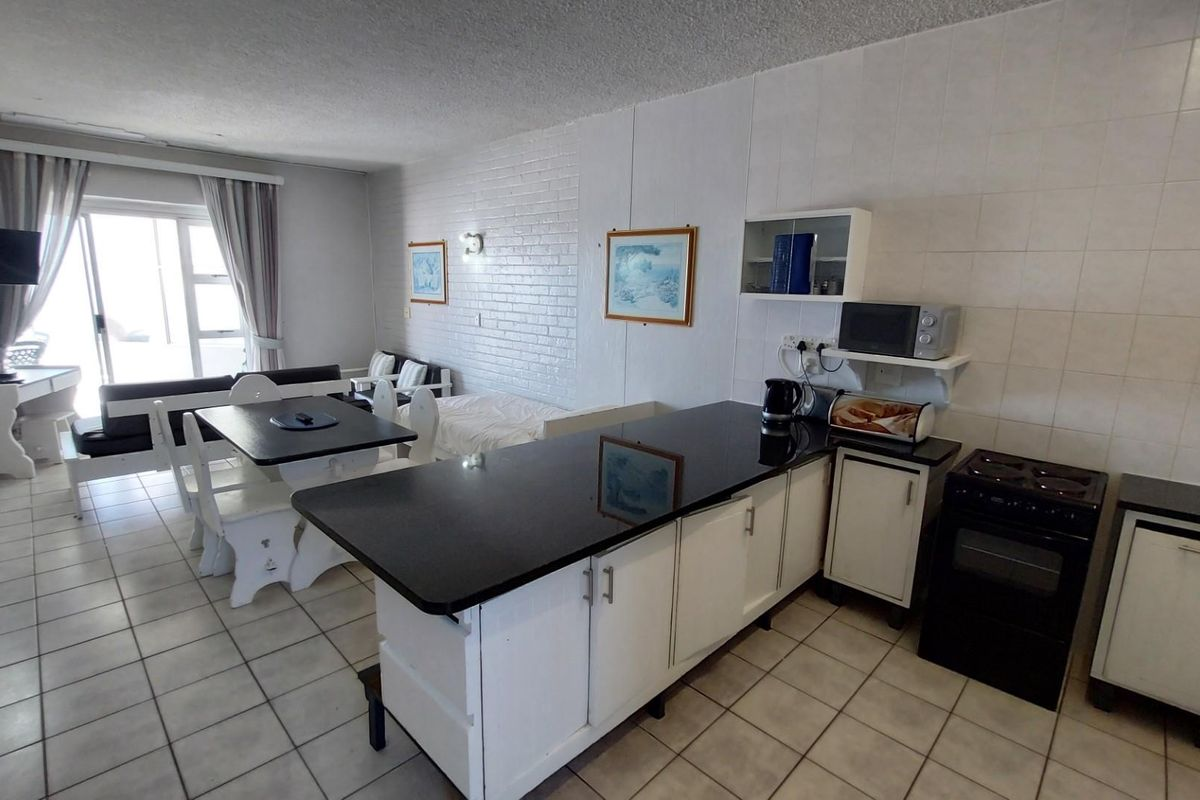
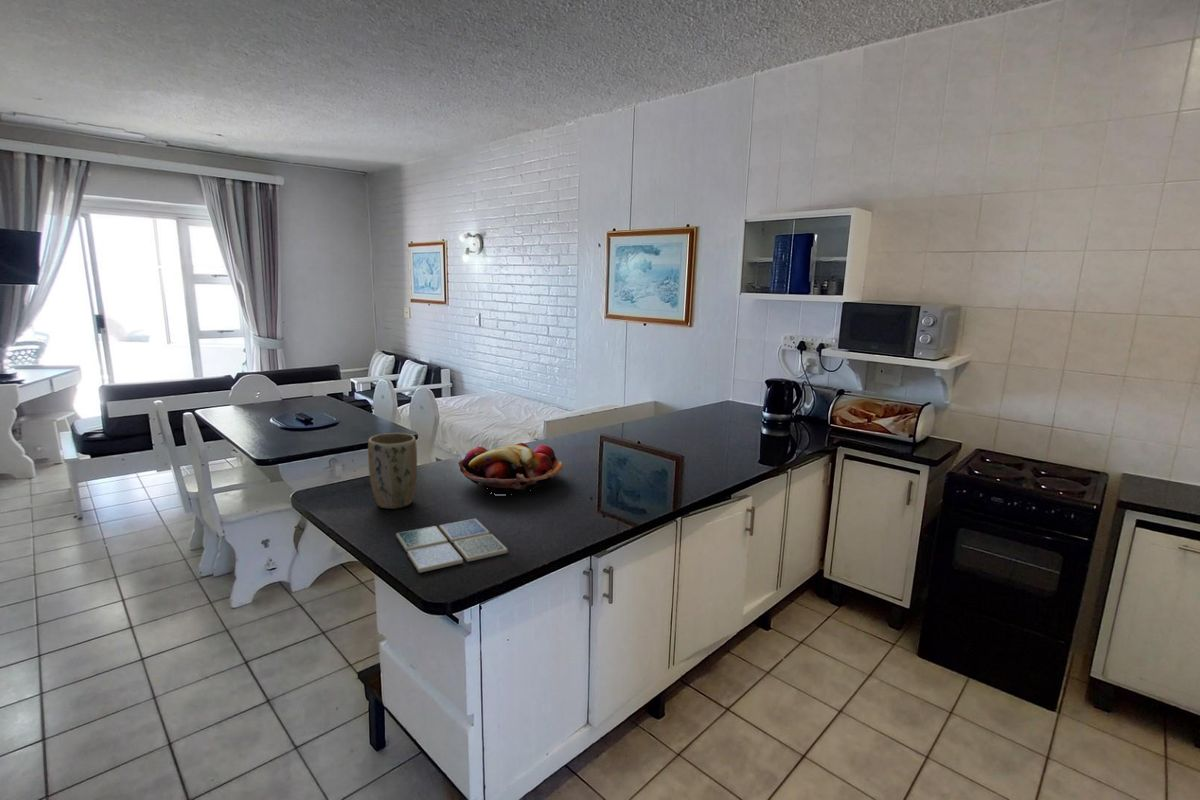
+ plant pot [367,432,418,510]
+ drink coaster [395,518,509,574]
+ fruit basket [457,442,563,493]
